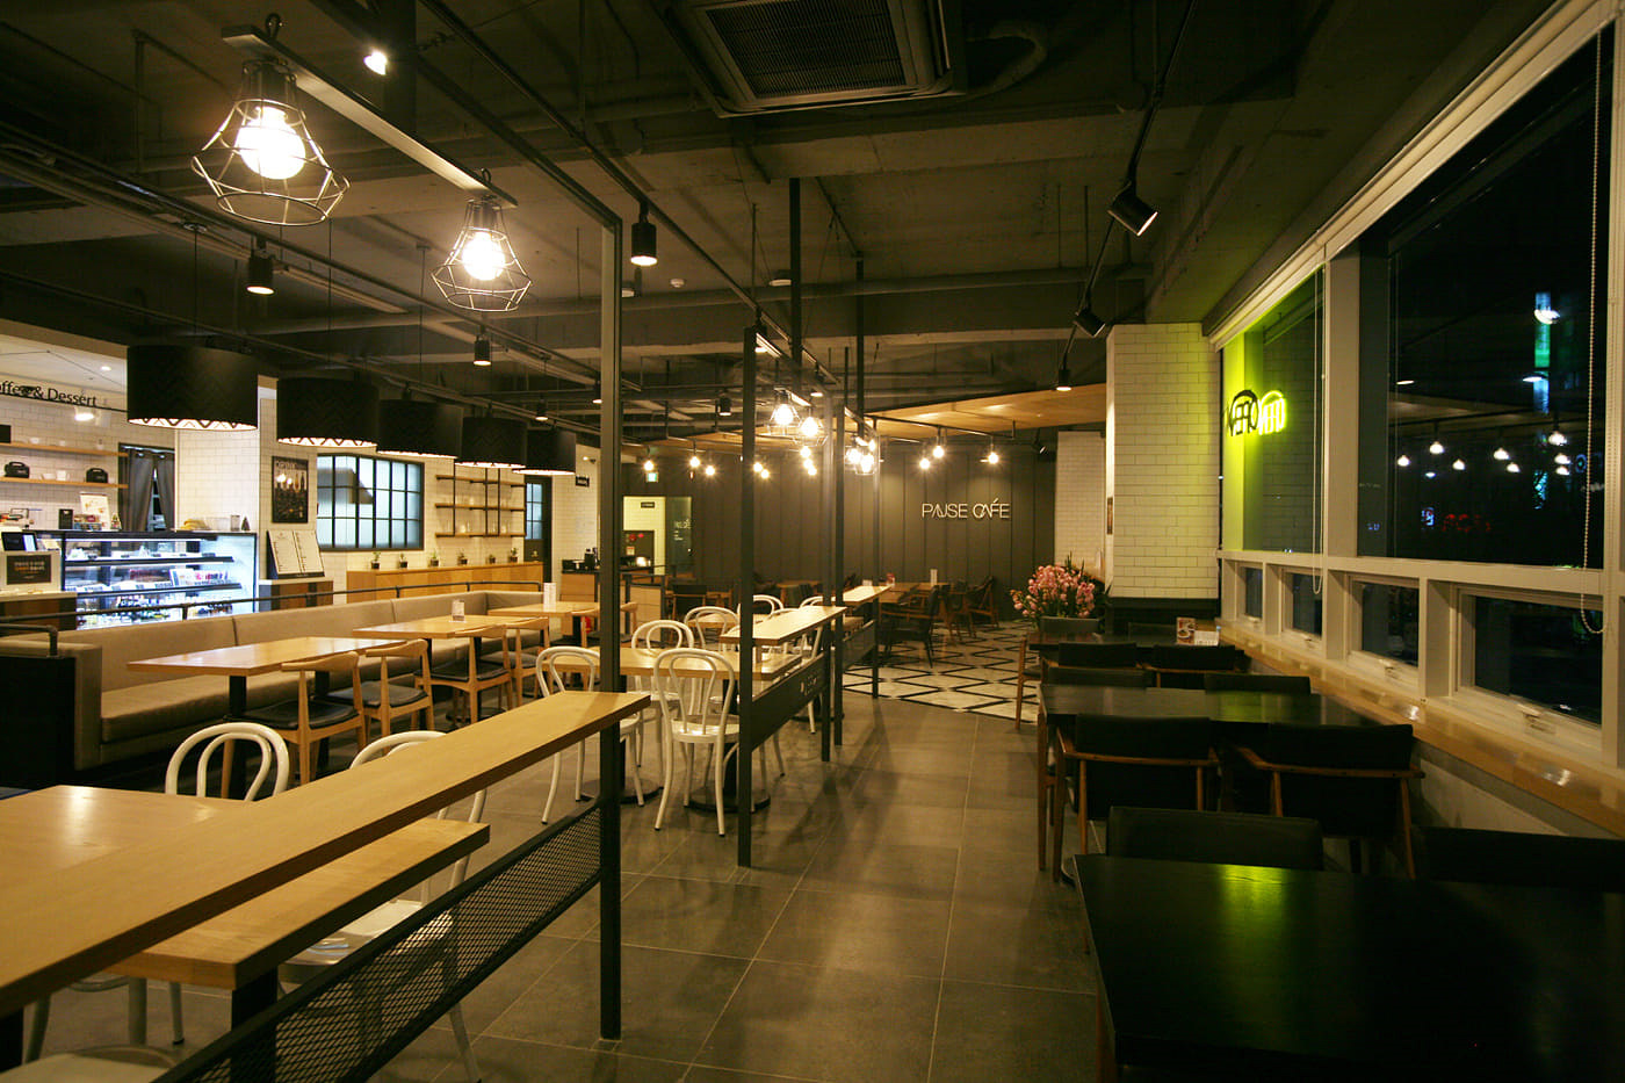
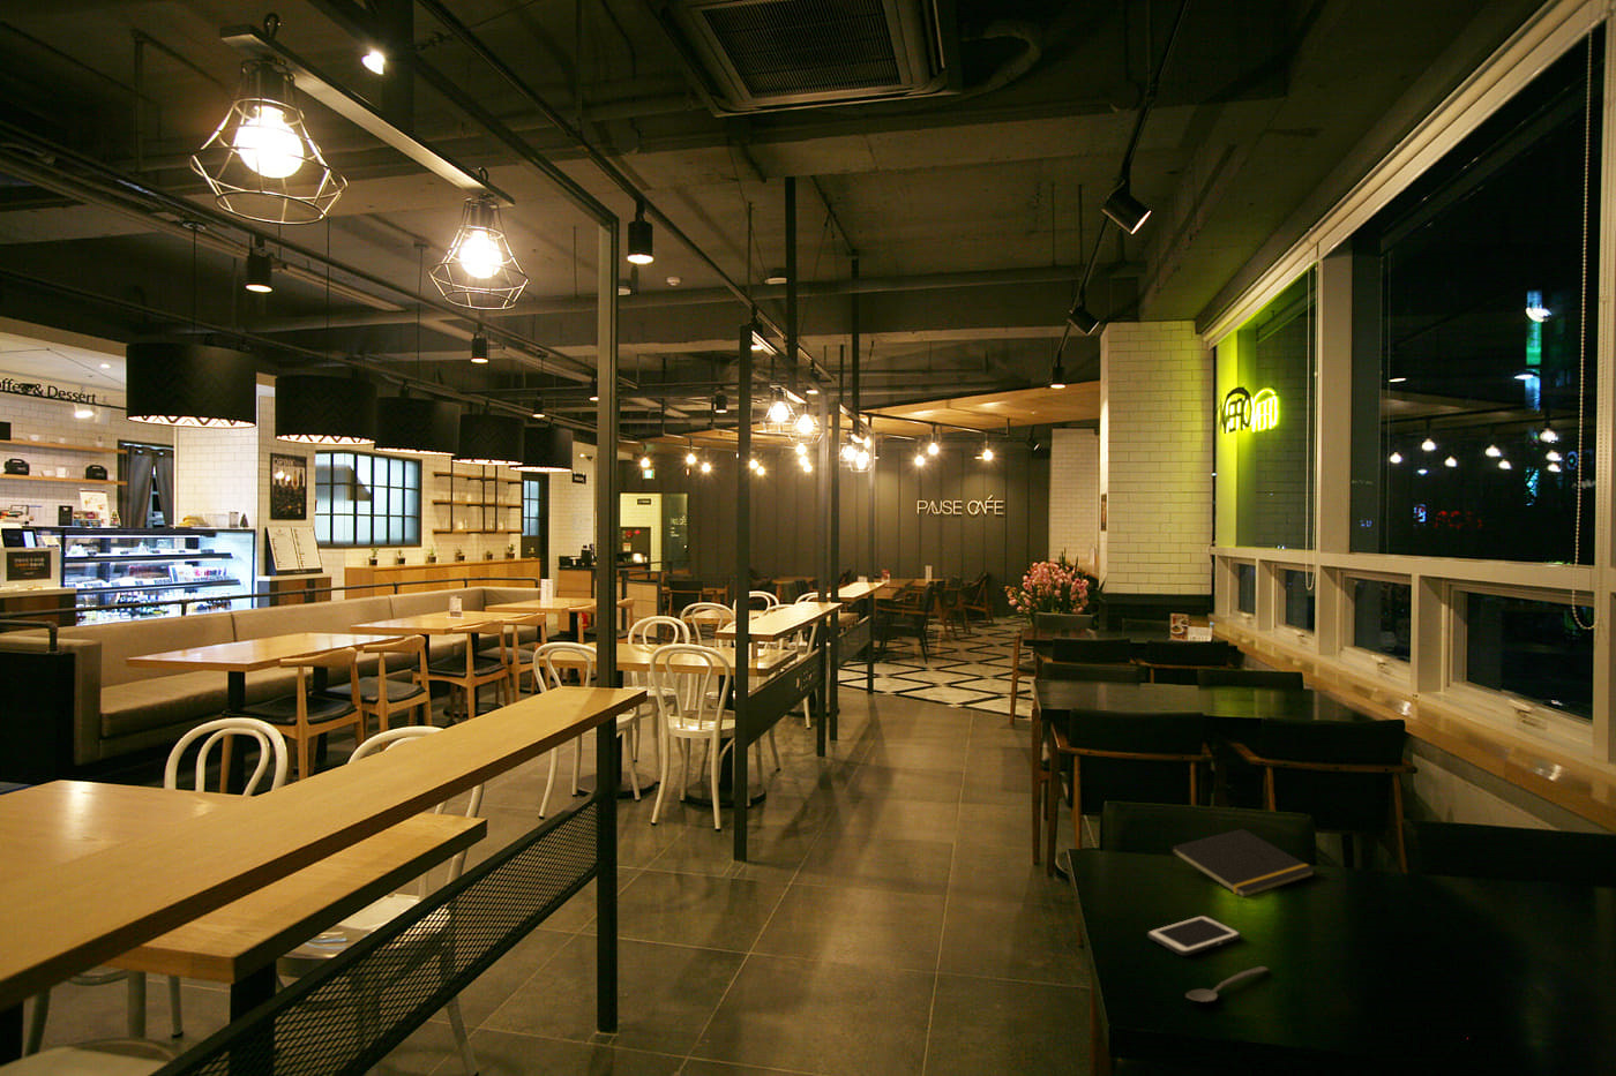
+ cell phone [1146,915,1242,957]
+ spoon [1185,966,1270,1003]
+ notepad [1169,829,1317,898]
